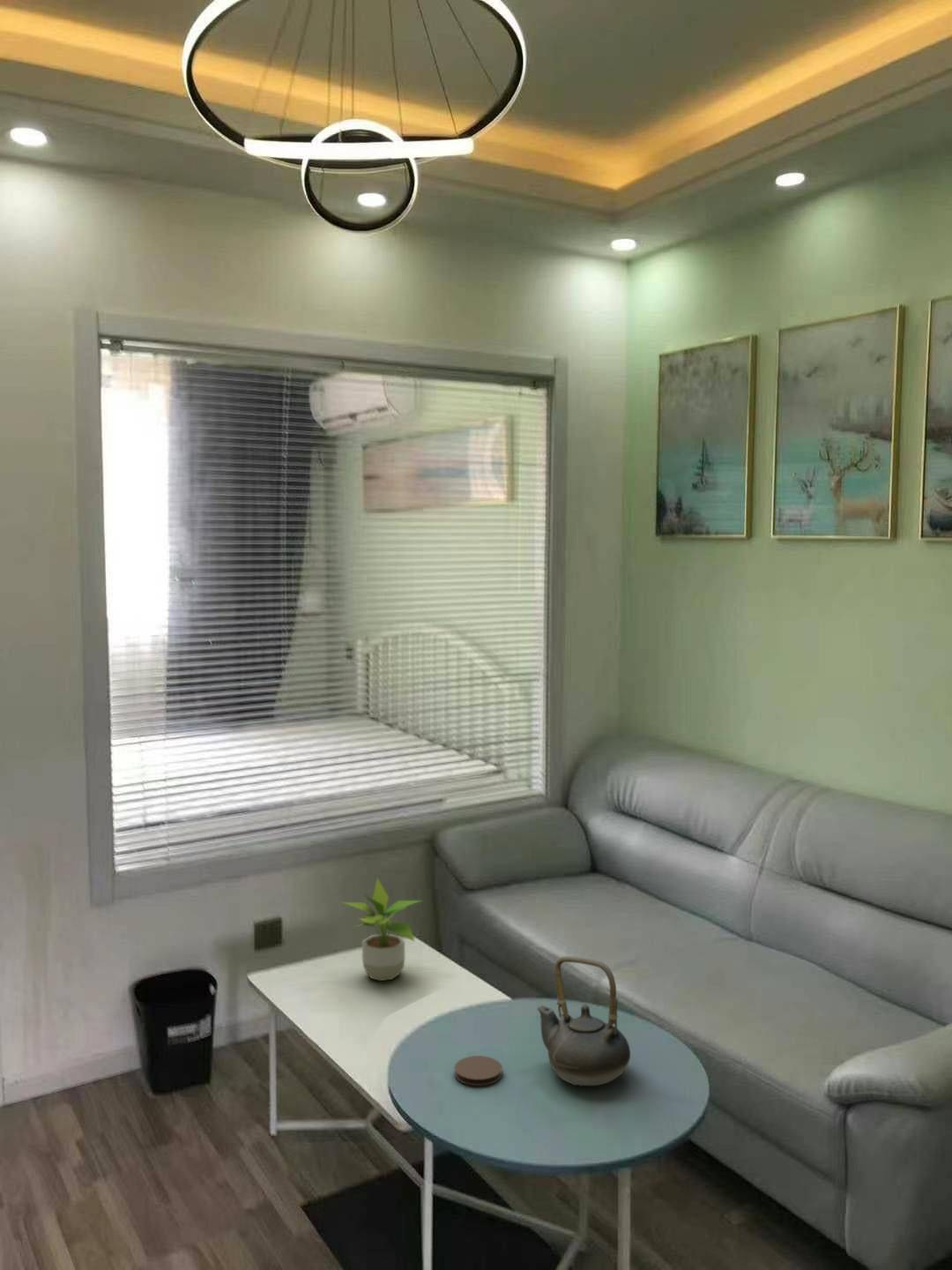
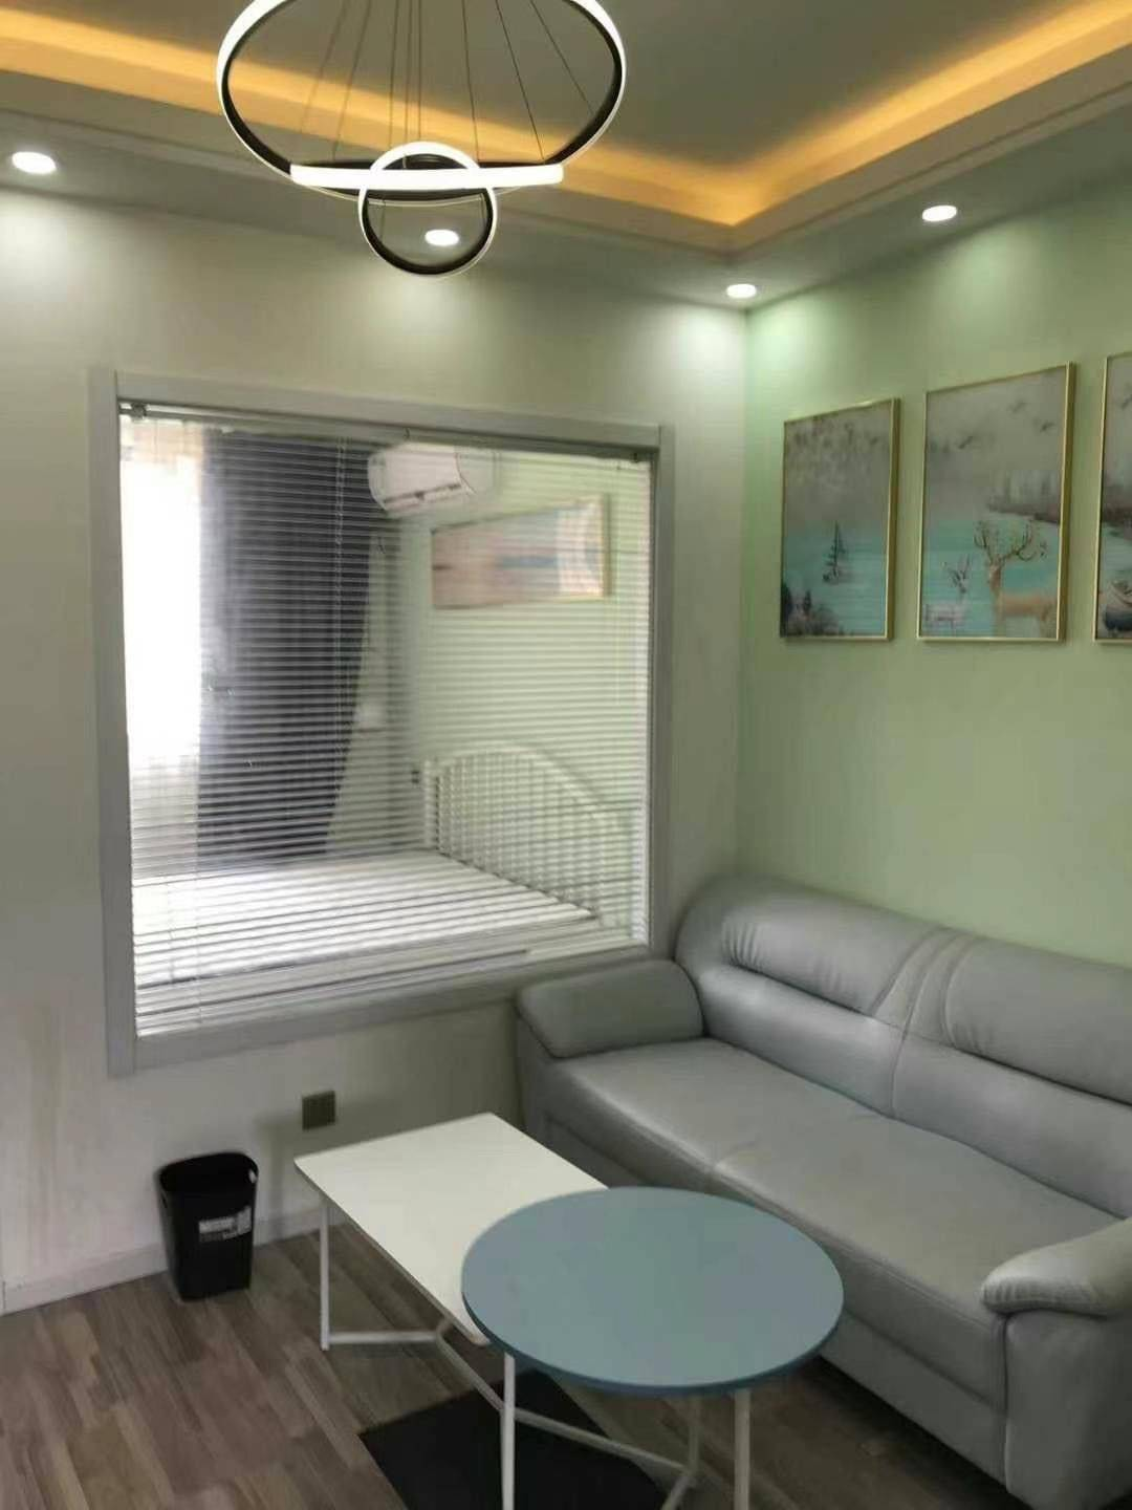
- coaster [453,1055,503,1087]
- teapot [536,955,631,1087]
- potted plant [341,878,422,982]
